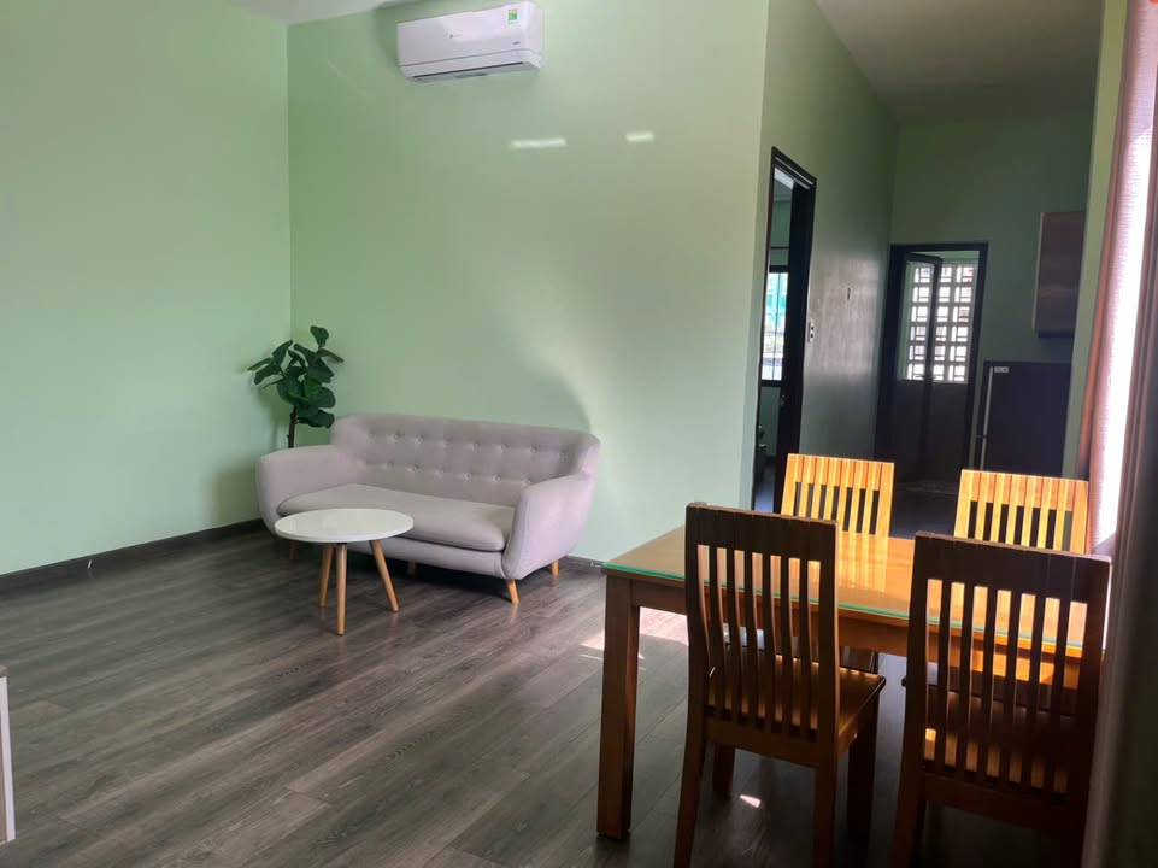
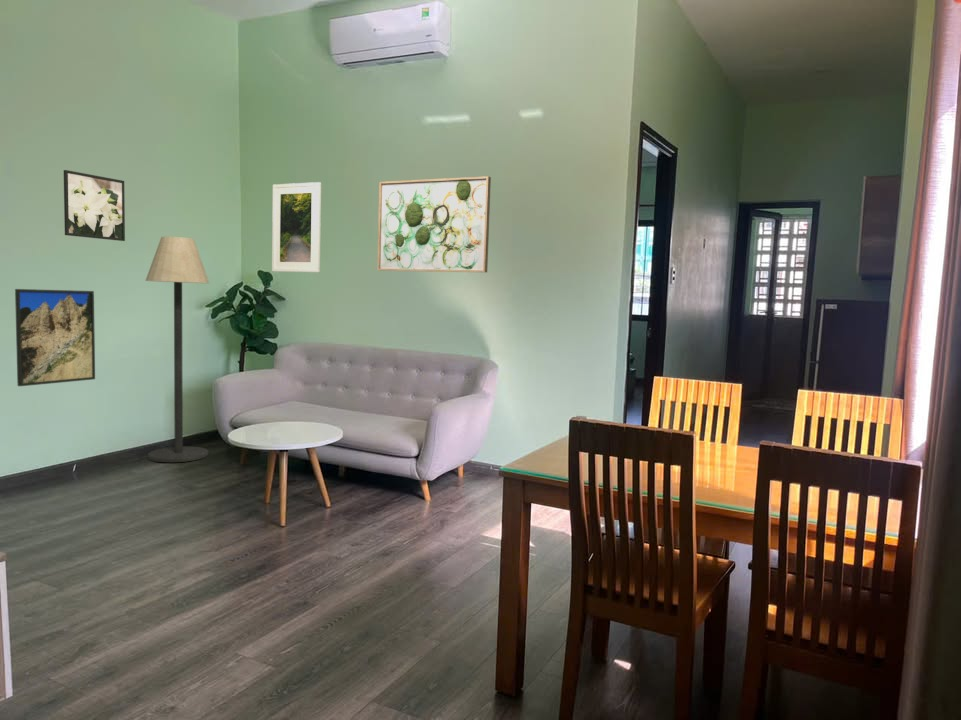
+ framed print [271,181,322,273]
+ wall art [376,175,492,273]
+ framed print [63,169,126,242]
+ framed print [14,288,96,387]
+ floor lamp [144,236,210,463]
